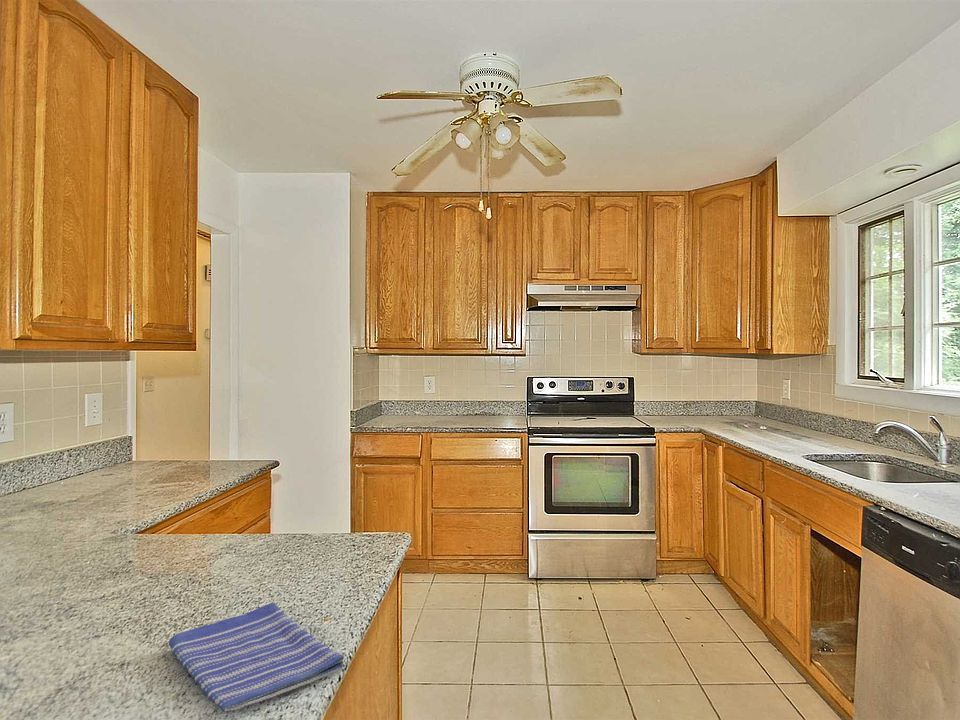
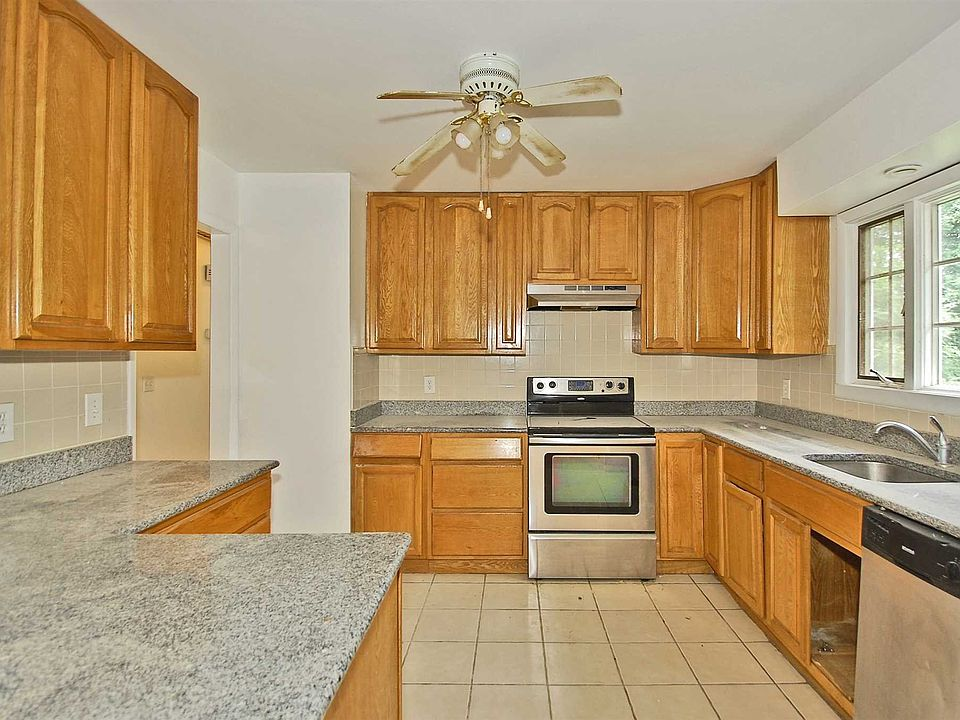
- dish towel [168,602,345,713]
